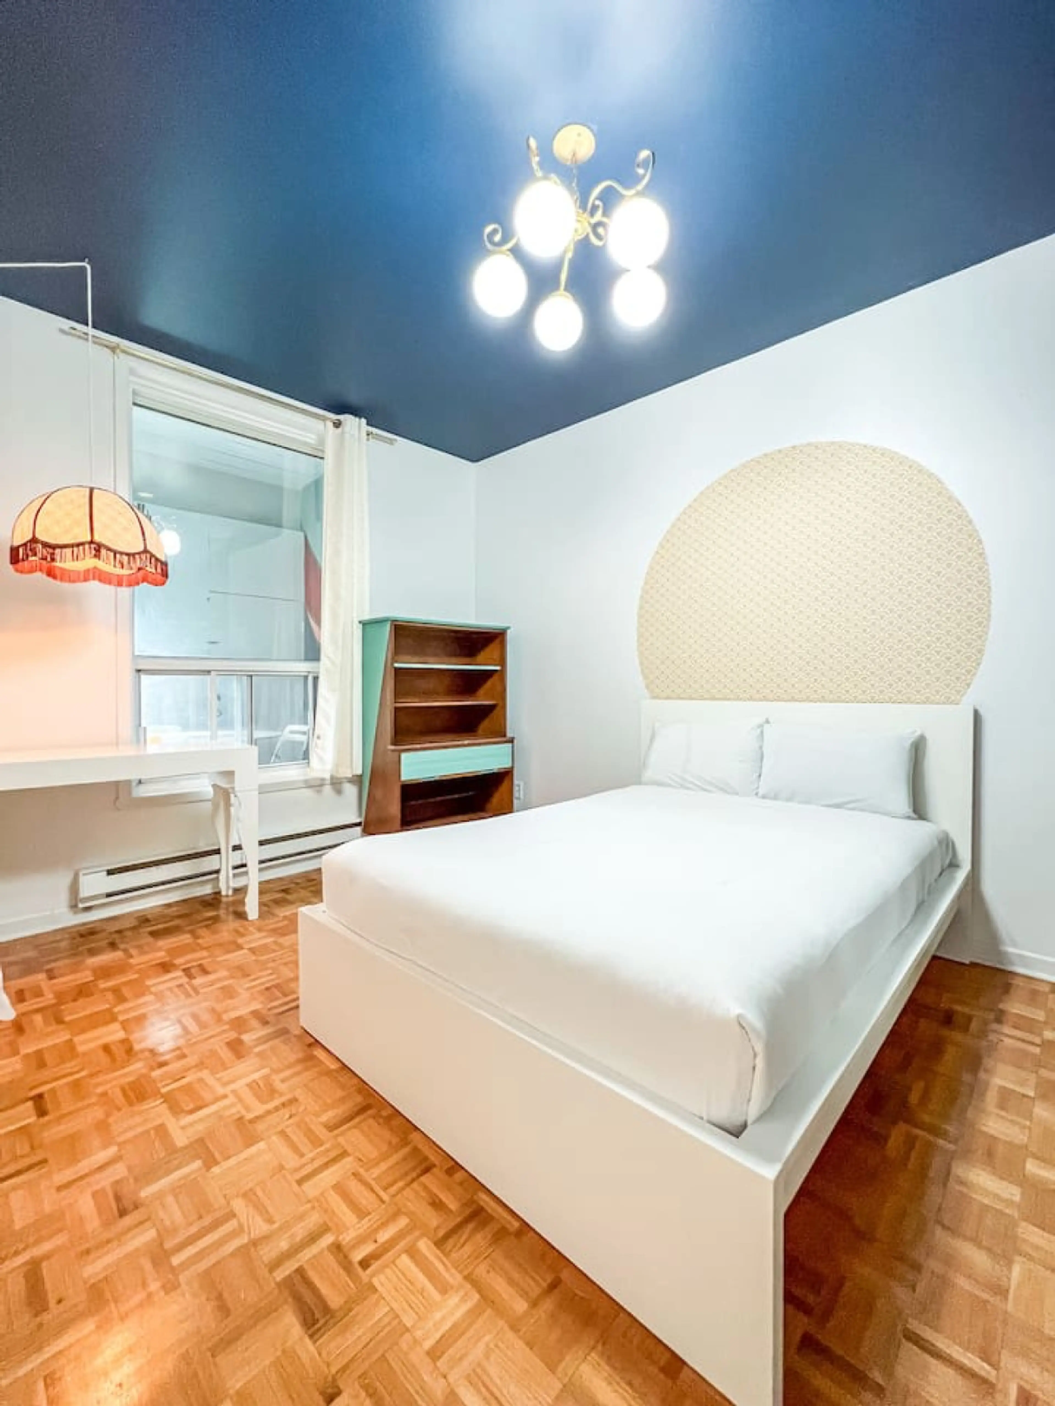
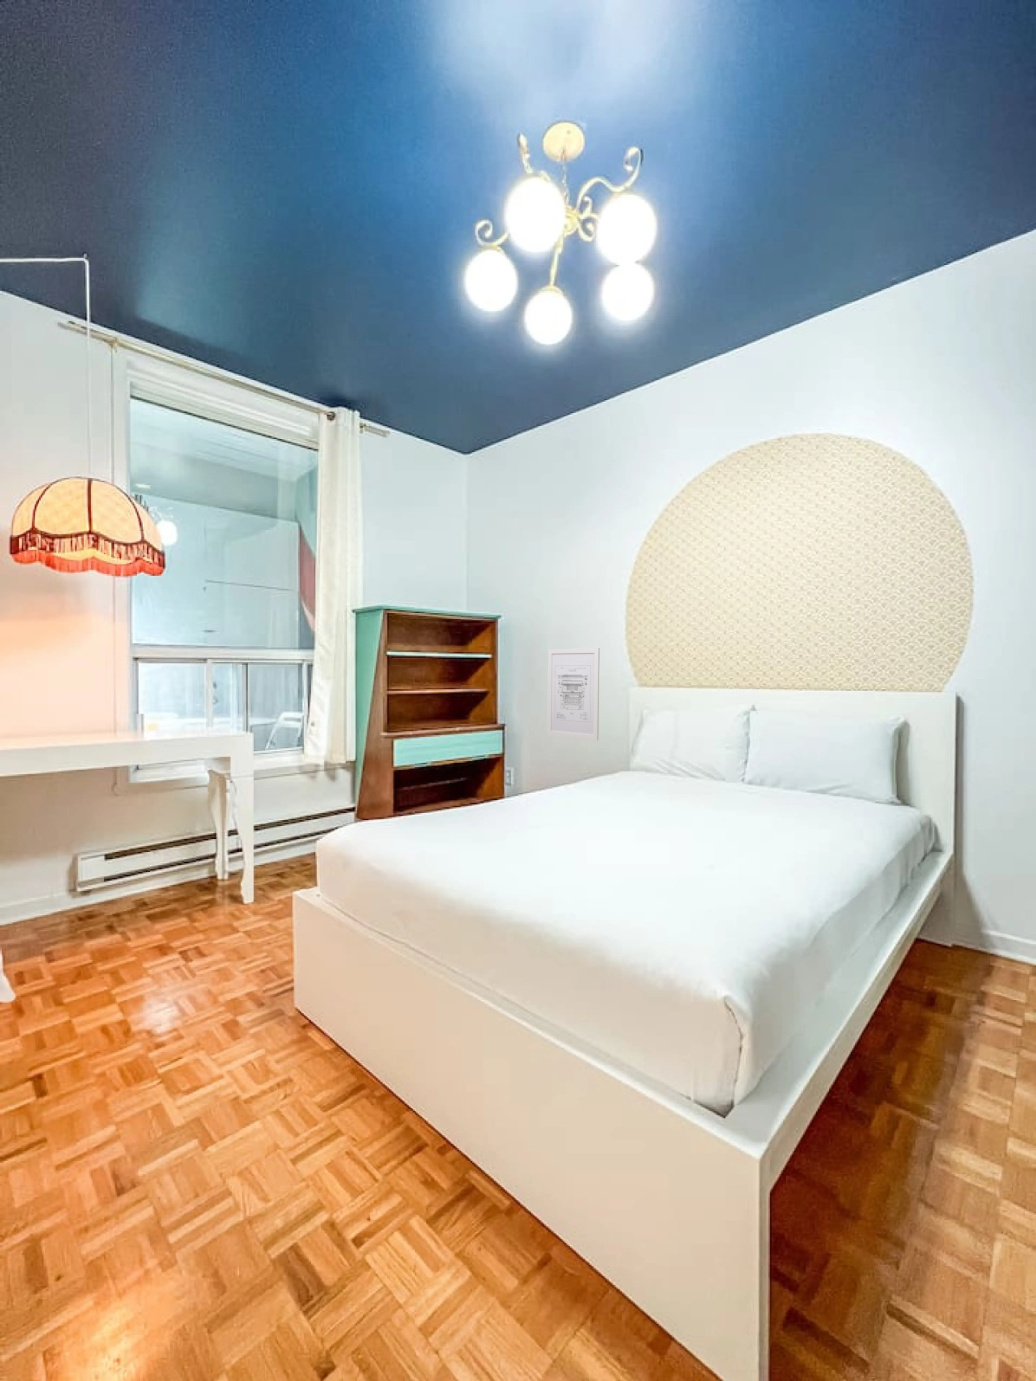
+ wall art [546,648,600,741]
